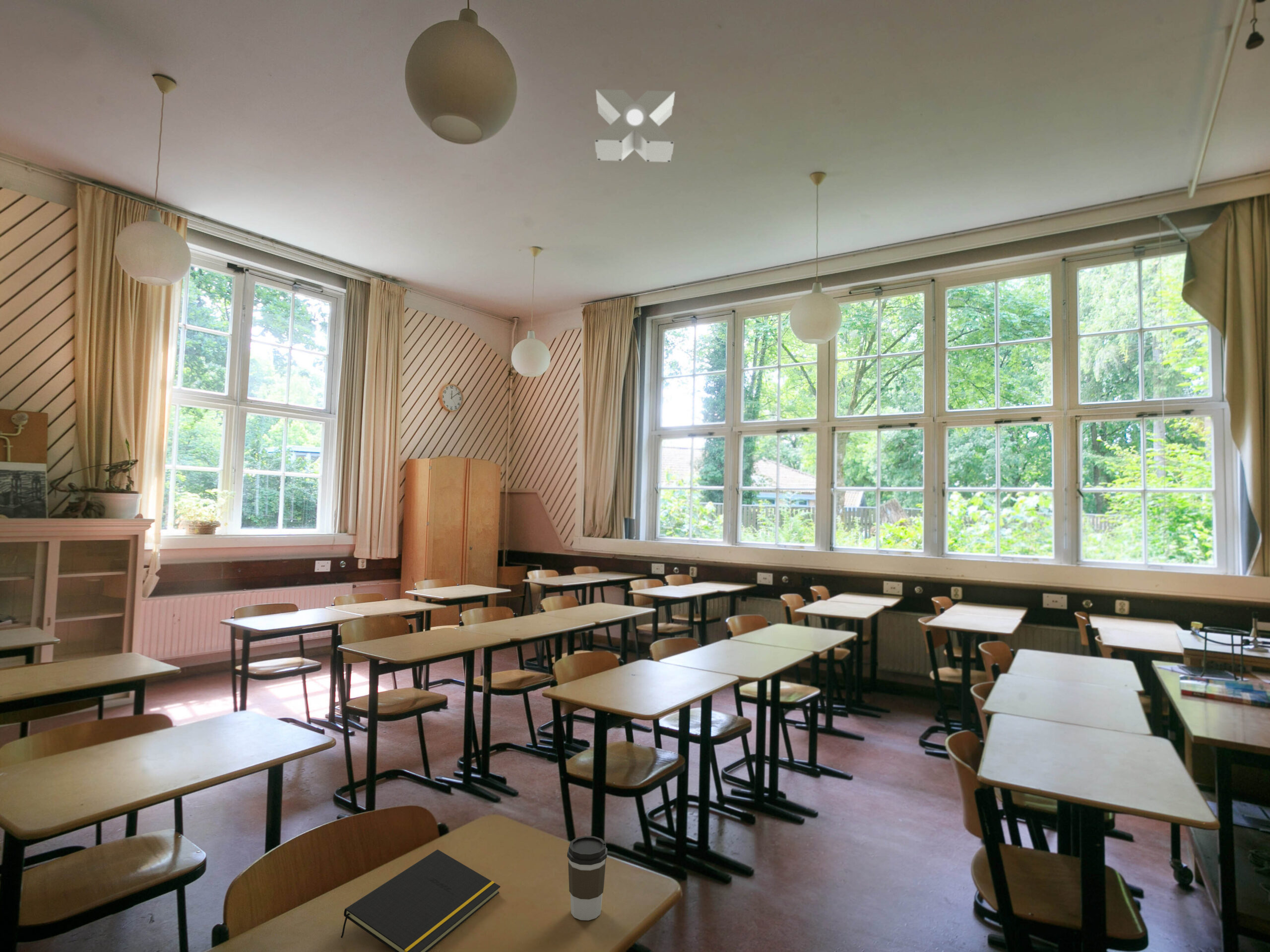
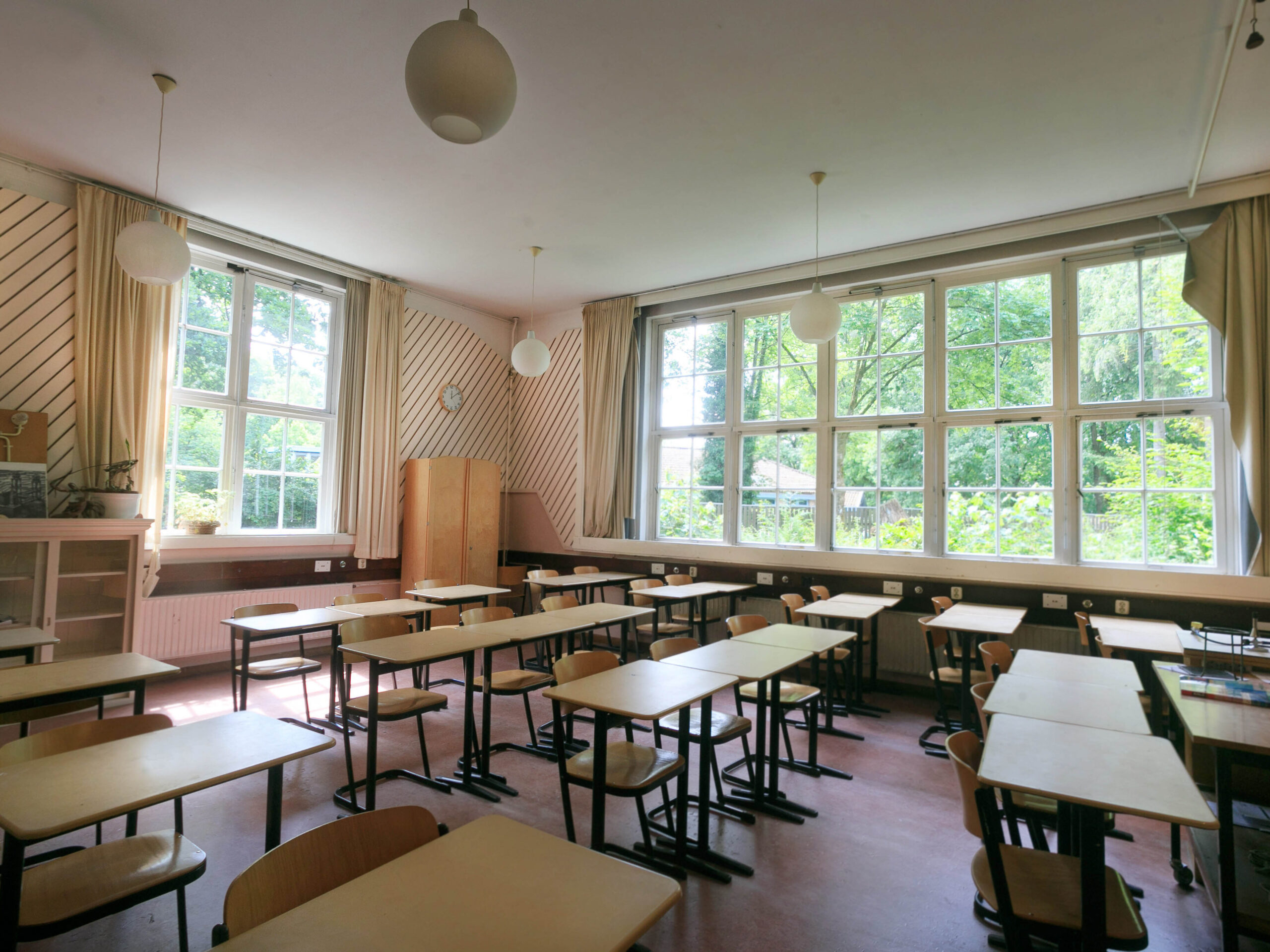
- coffee cup [567,835,608,921]
- notepad [340,849,501,952]
- projector [594,89,676,163]
